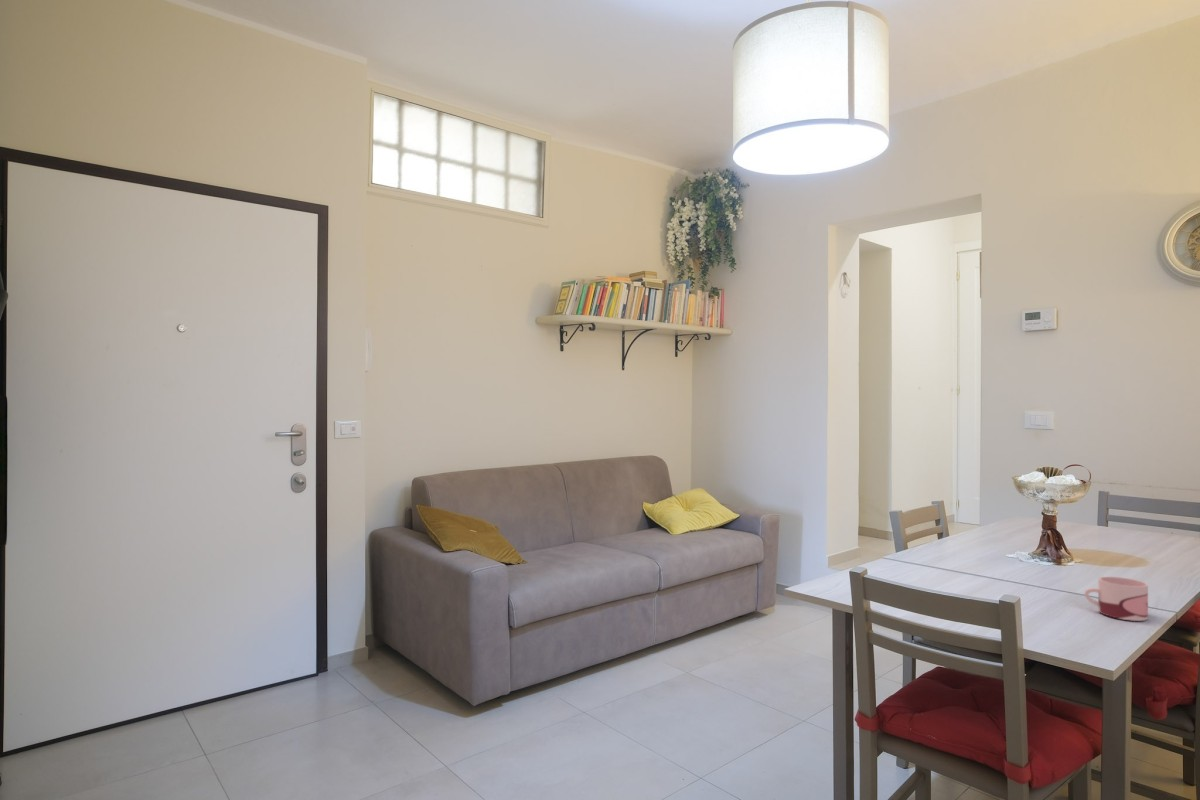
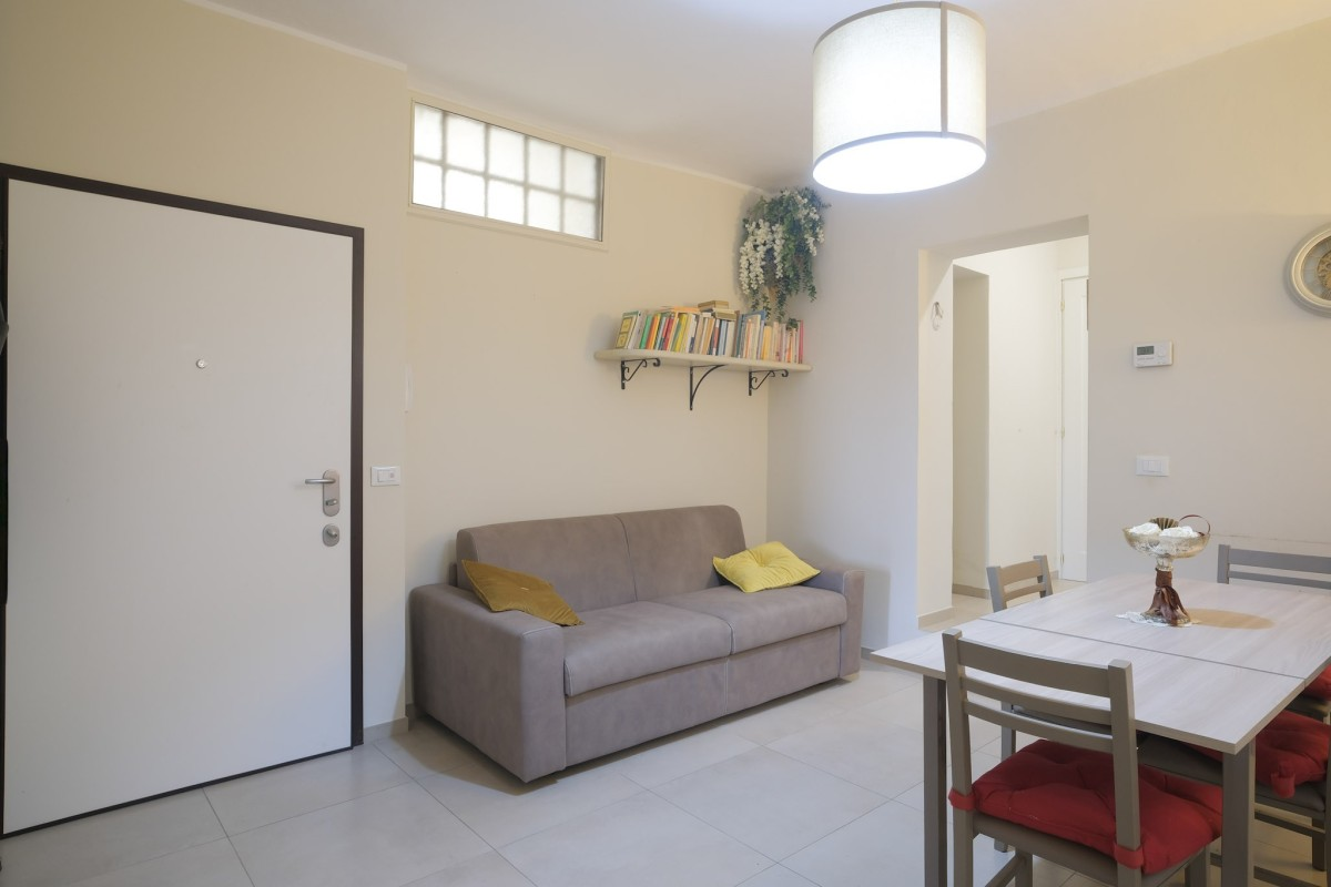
- mug [1083,576,1149,622]
